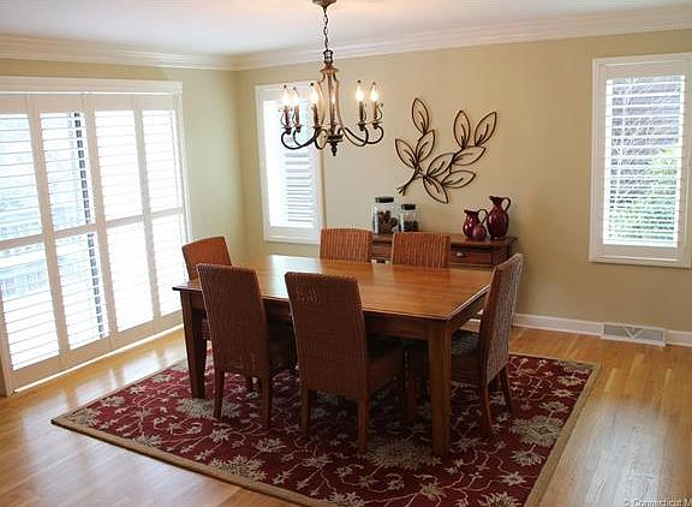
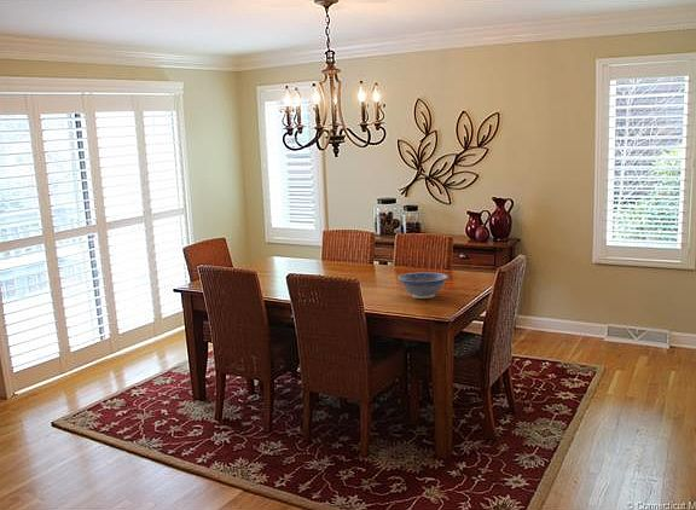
+ decorative bowl [396,271,451,300]
